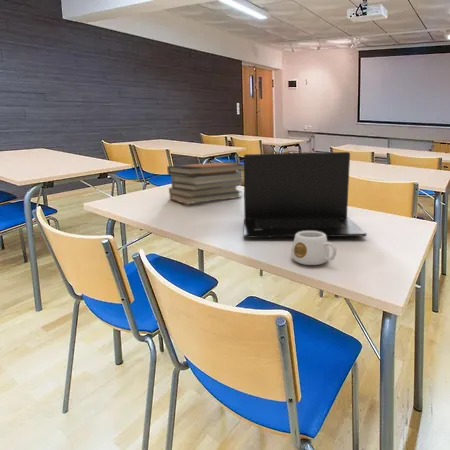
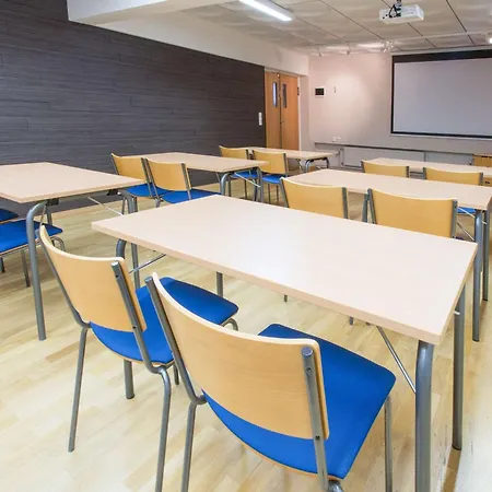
- book stack [166,161,244,205]
- mug [291,231,337,266]
- laptop [243,151,368,239]
